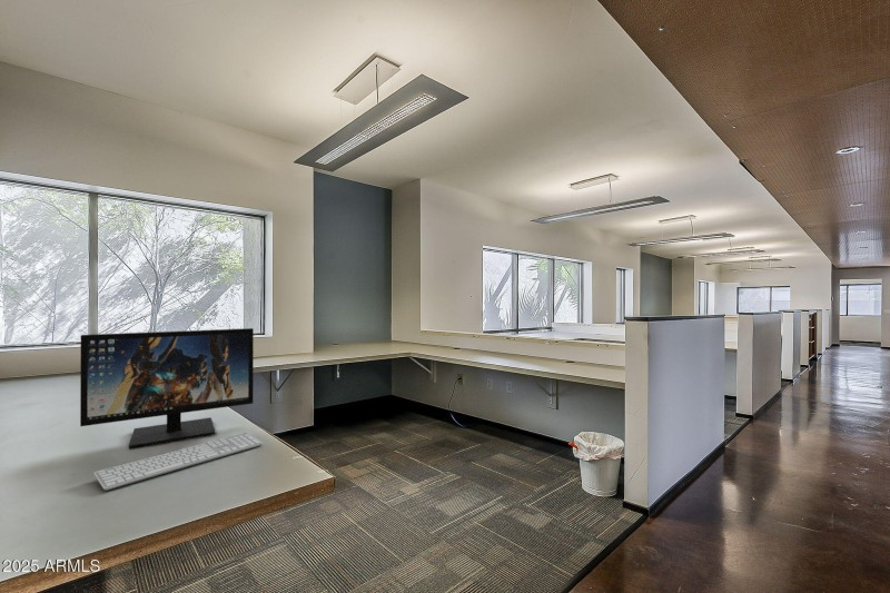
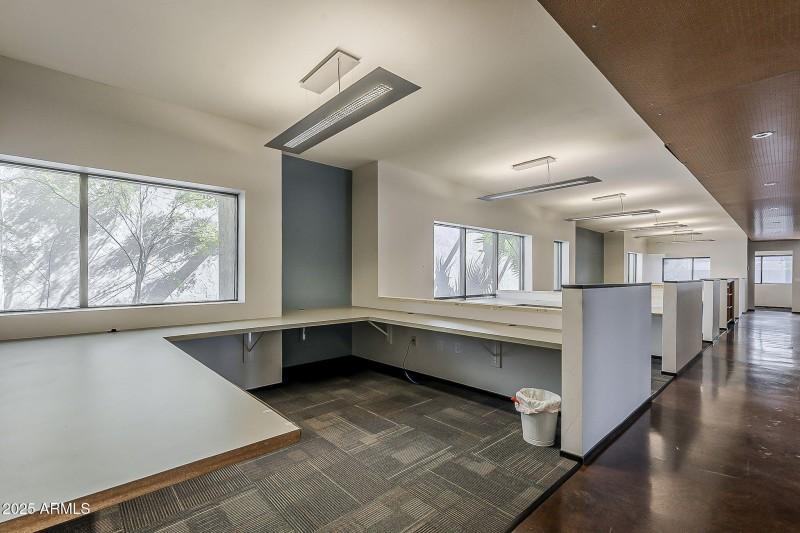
- keyboard [92,432,264,492]
- computer monitor [79,327,255,449]
